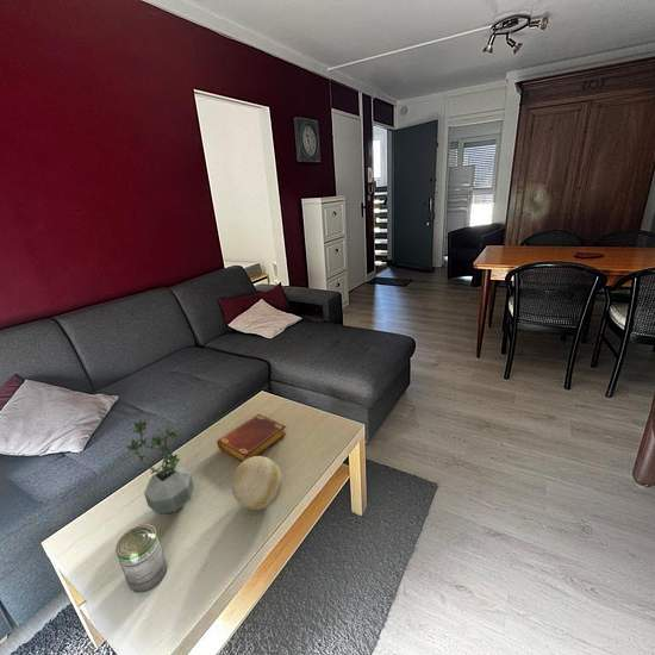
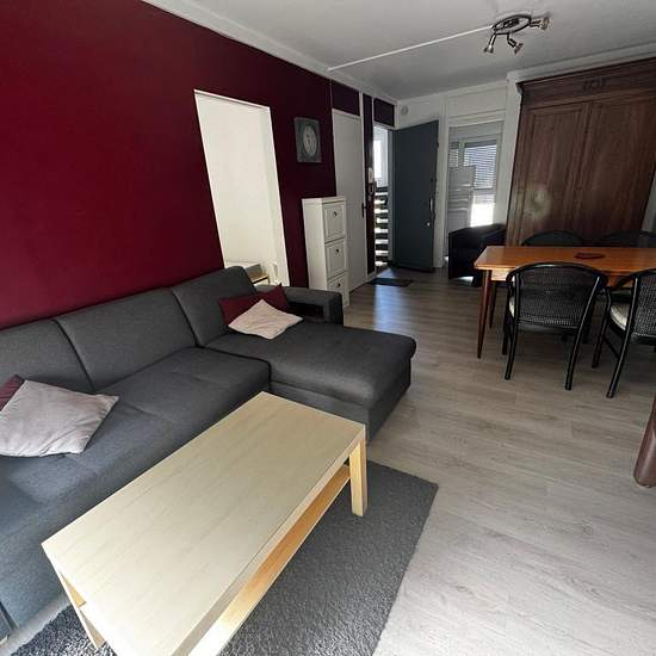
- potted plant [125,419,195,516]
- can [114,523,168,594]
- decorative ball [231,455,283,511]
- book [216,413,287,463]
